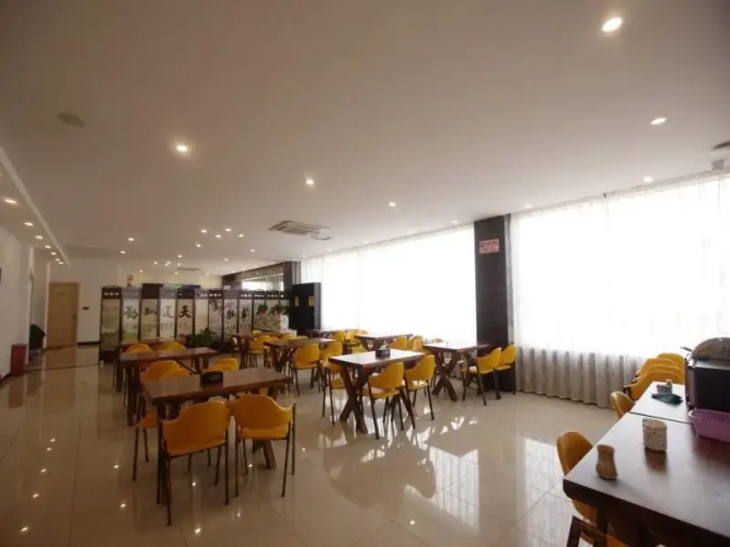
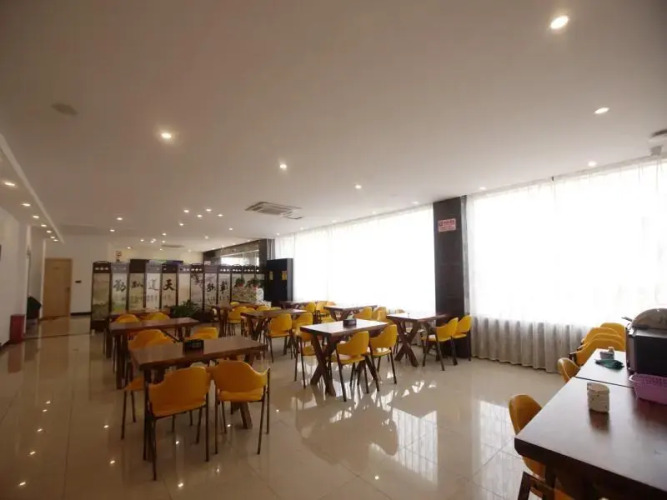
- cup [594,443,619,480]
